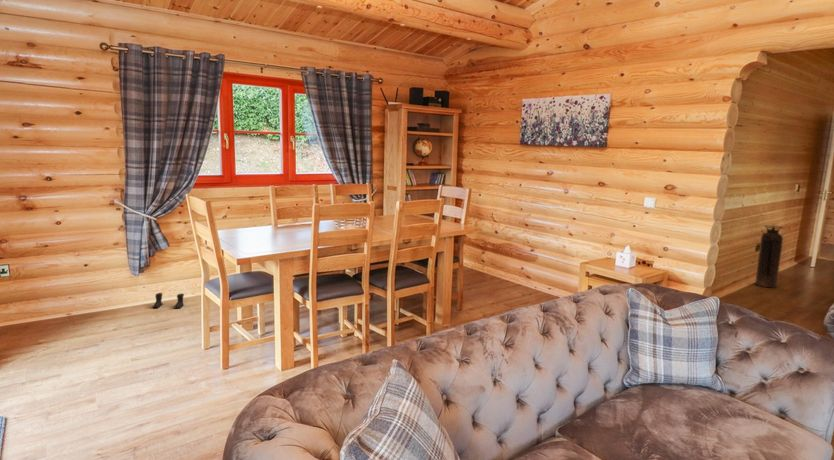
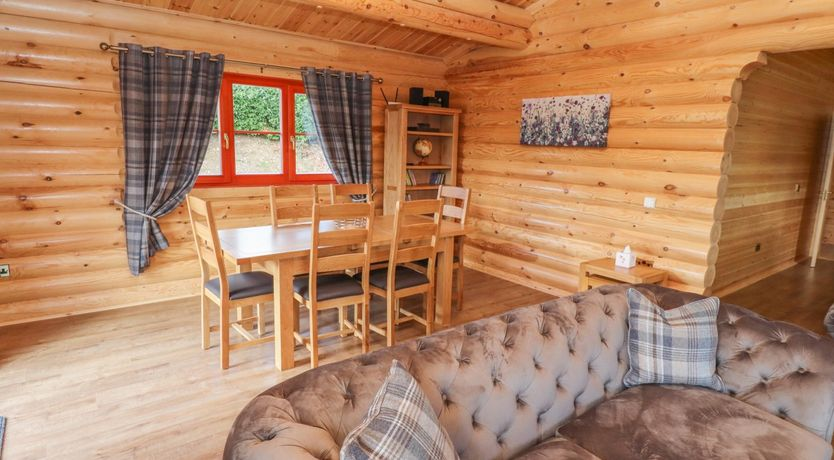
- fire extinguisher [754,224,784,289]
- boots [151,292,185,310]
